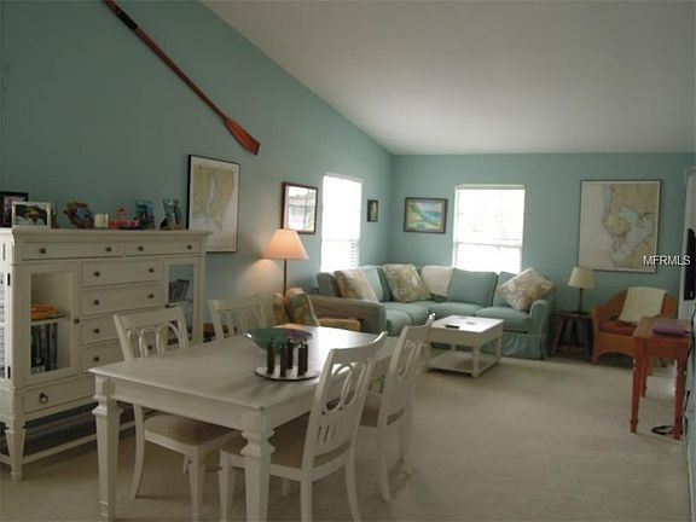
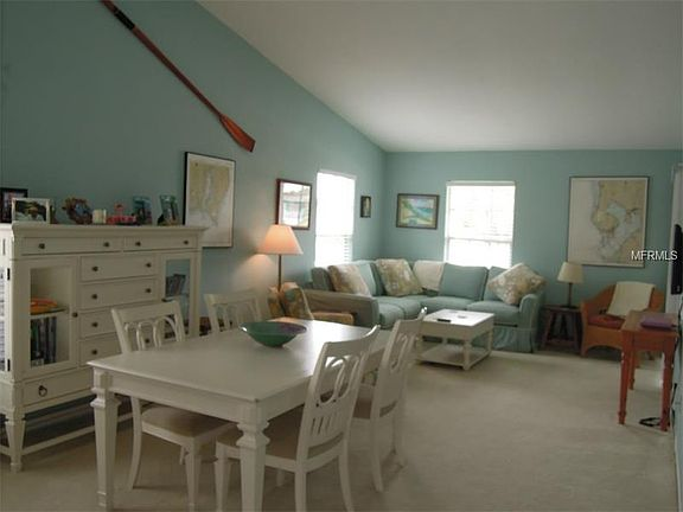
- candle [255,334,321,381]
